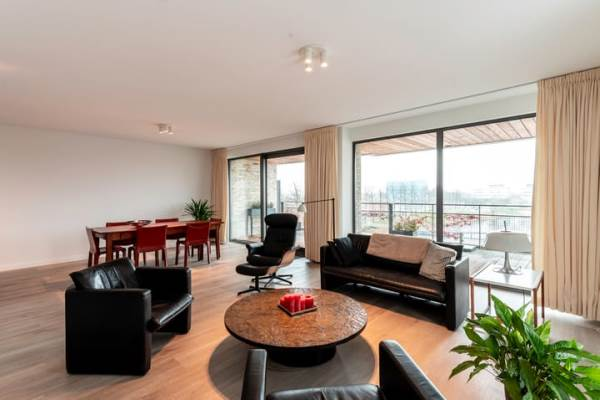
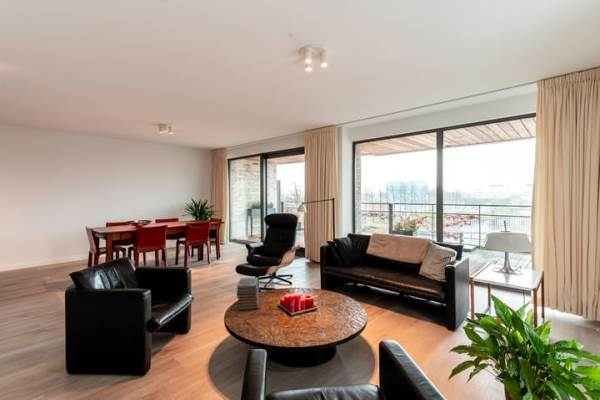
+ book stack [236,277,260,311]
